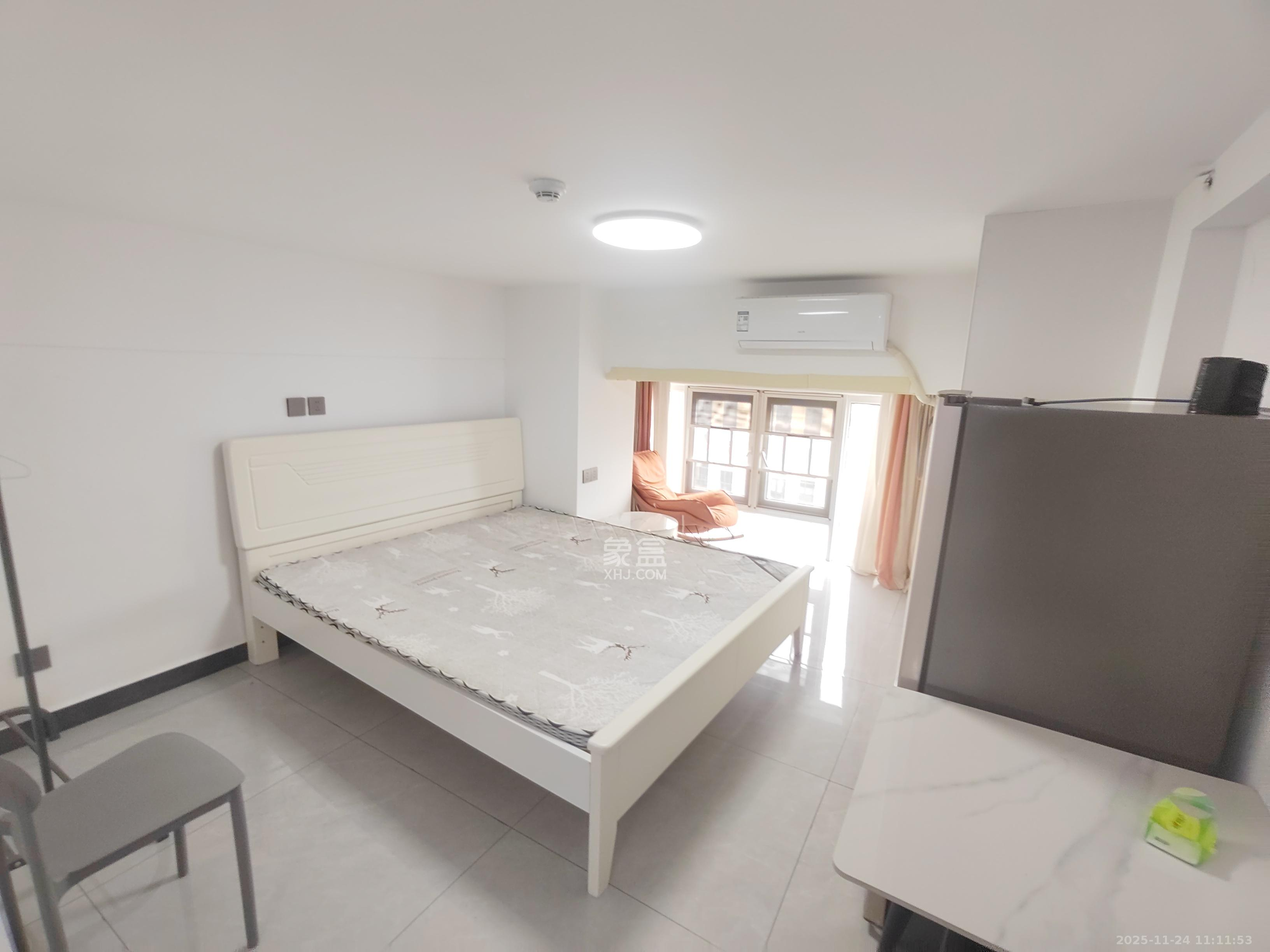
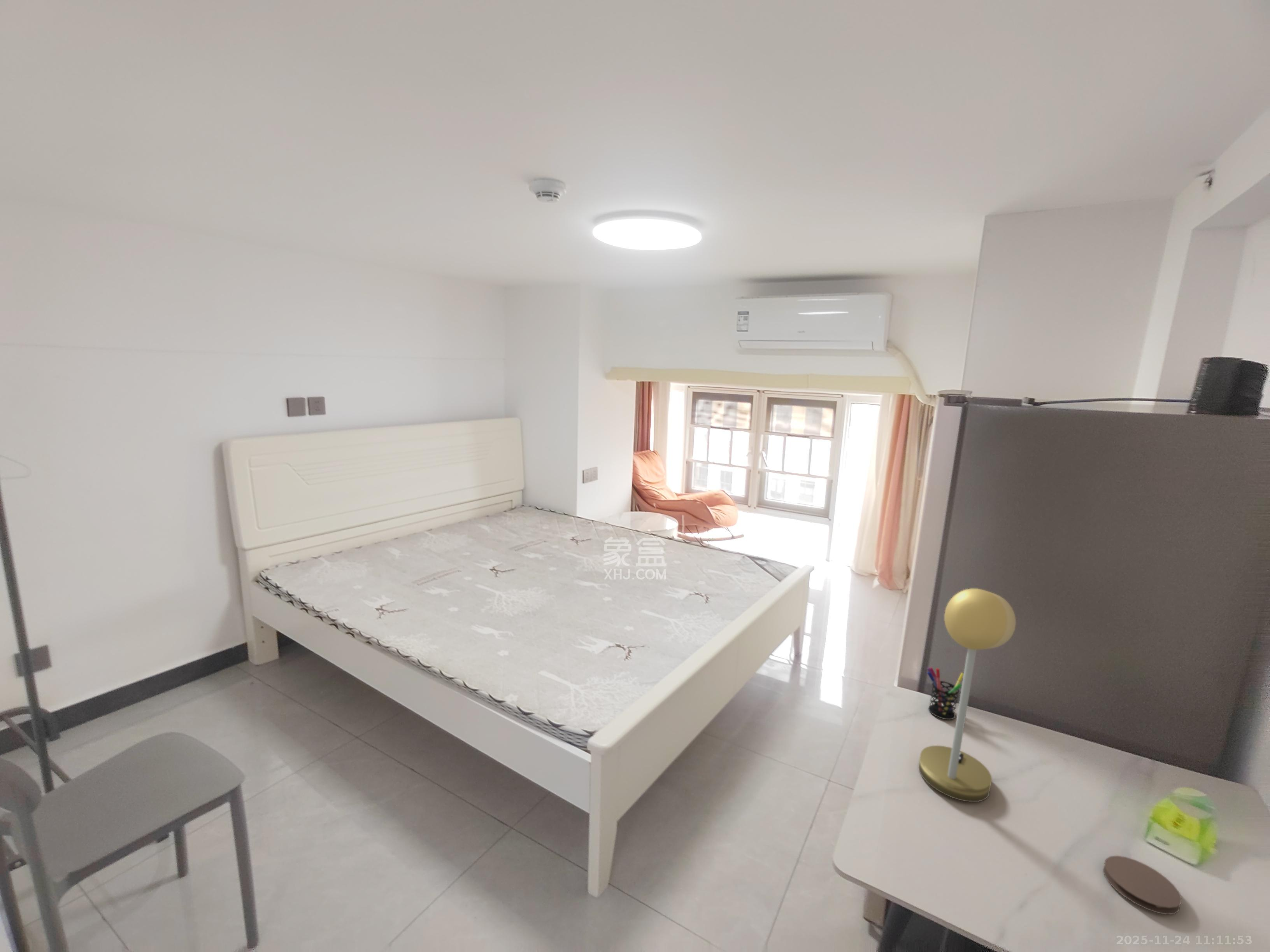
+ coaster [1103,855,1182,915]
+ pen holder [926,667,964,720]
+ desk lamp [918,588,1016,802]
